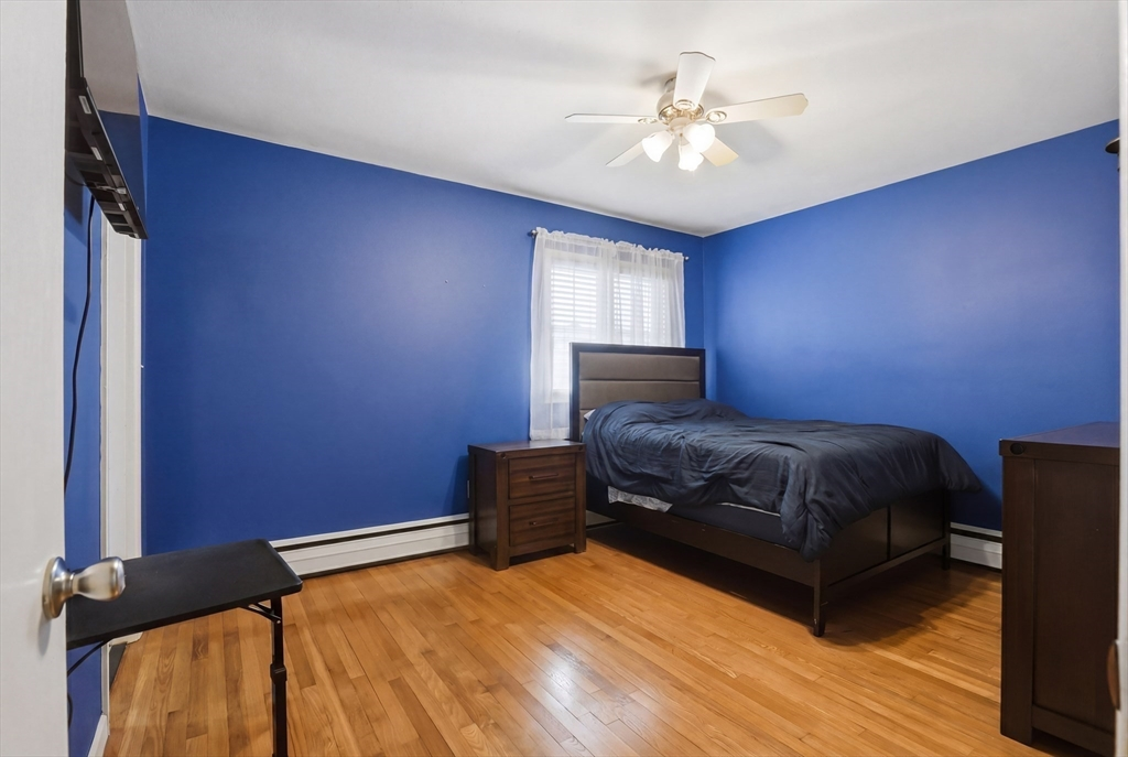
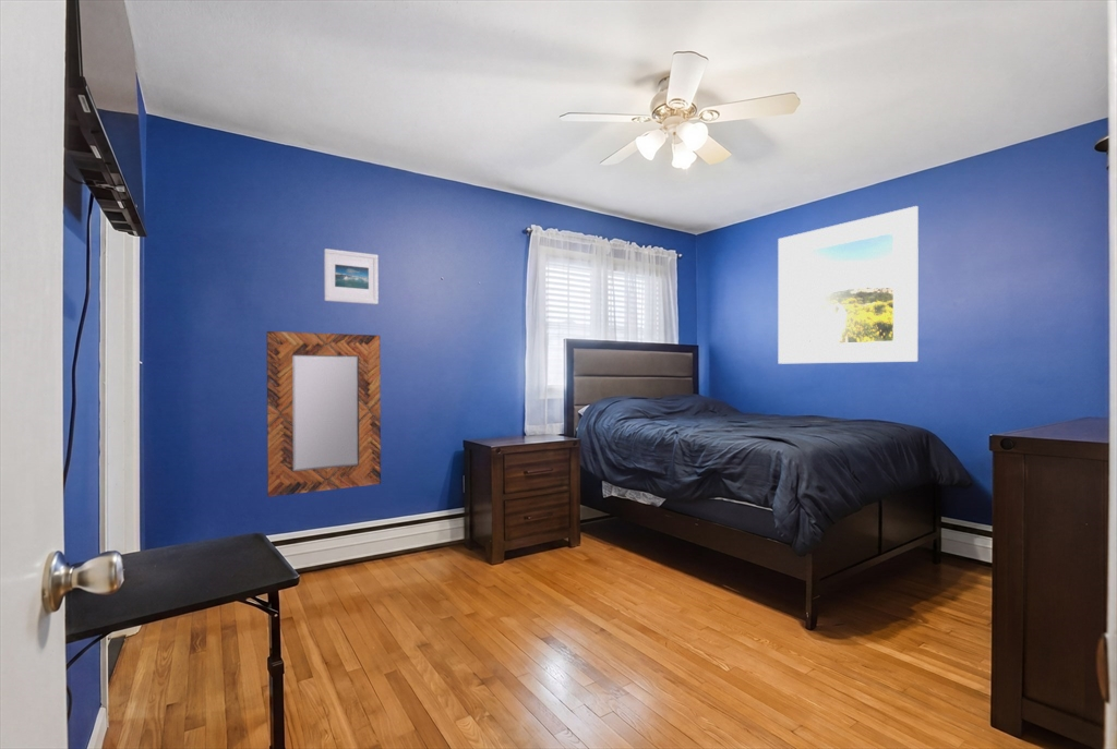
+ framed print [777,205,920,365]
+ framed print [323,247,380,305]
+ home mirror [266,330,382,498]
